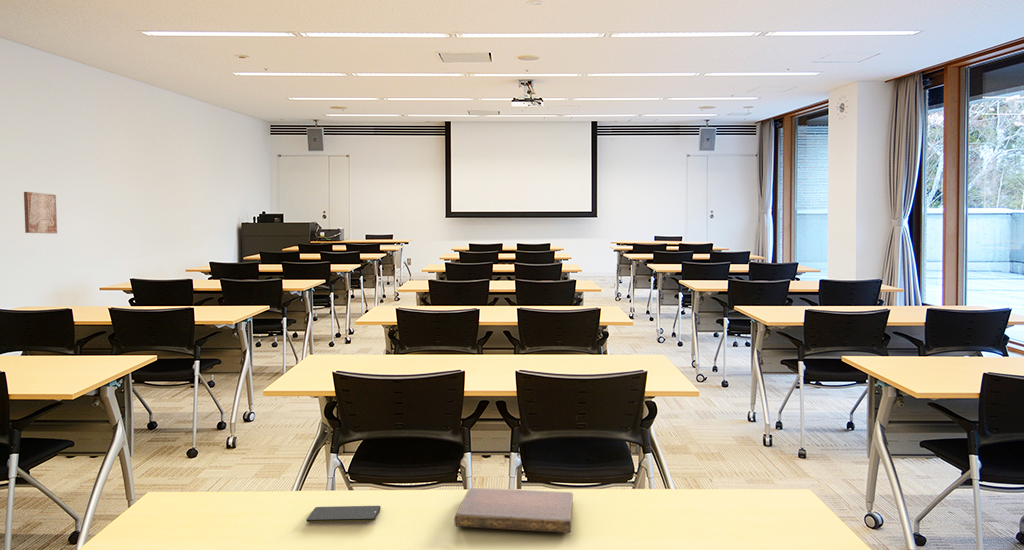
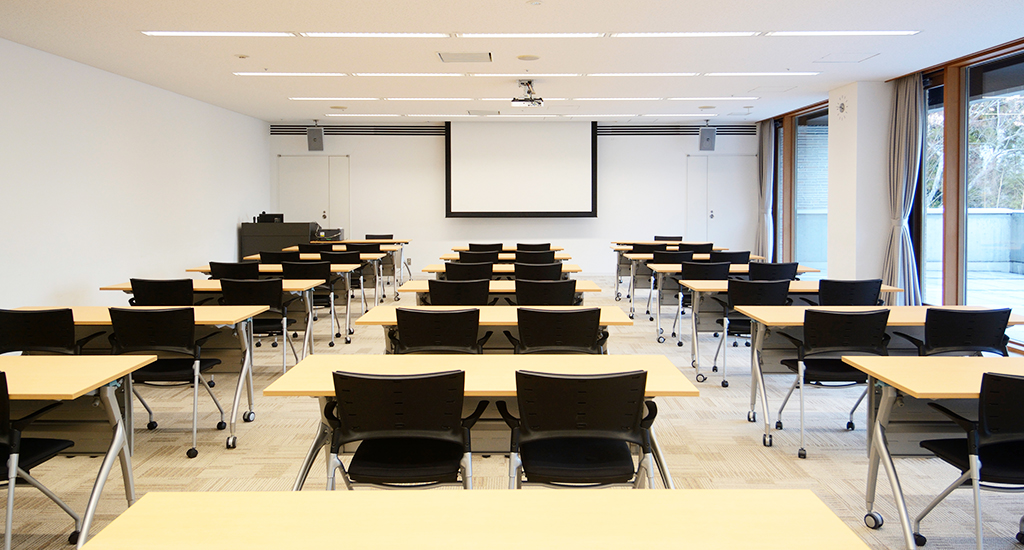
- notebook [453,487,574,534]
- smartphone [305,505,382,523]
- wall art [23,191,58,234]
